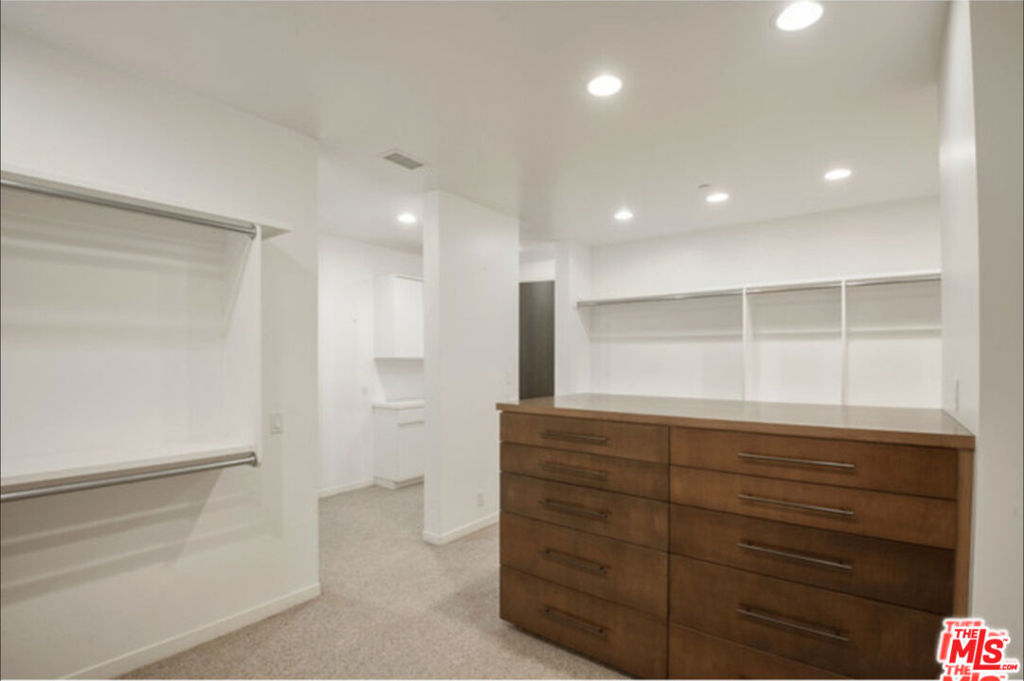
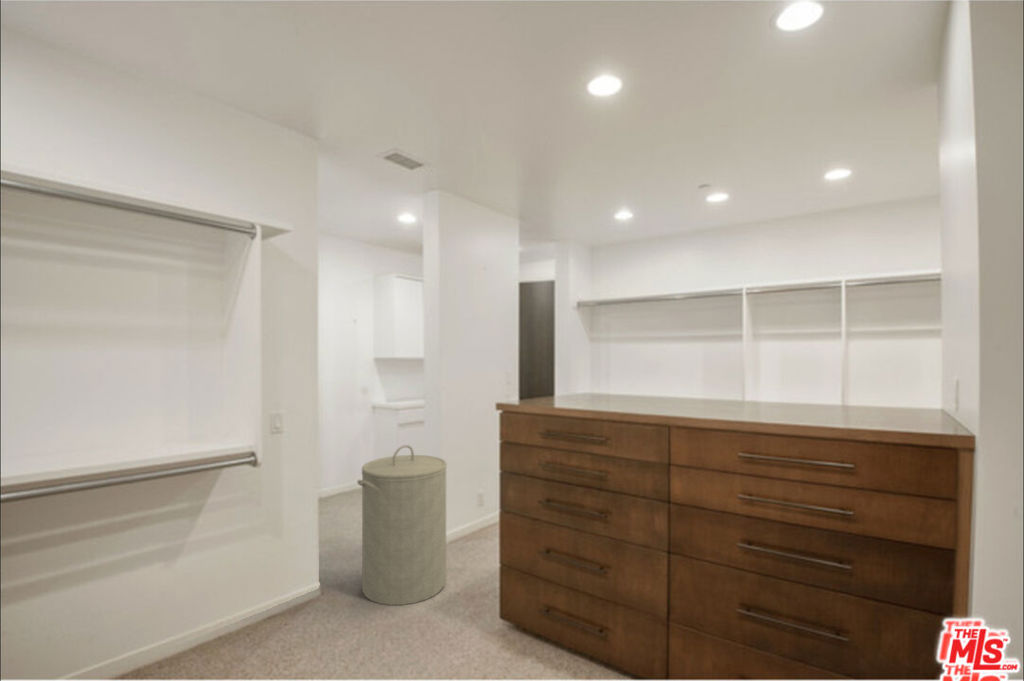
+ laundry hamper [356,444,448,606]
